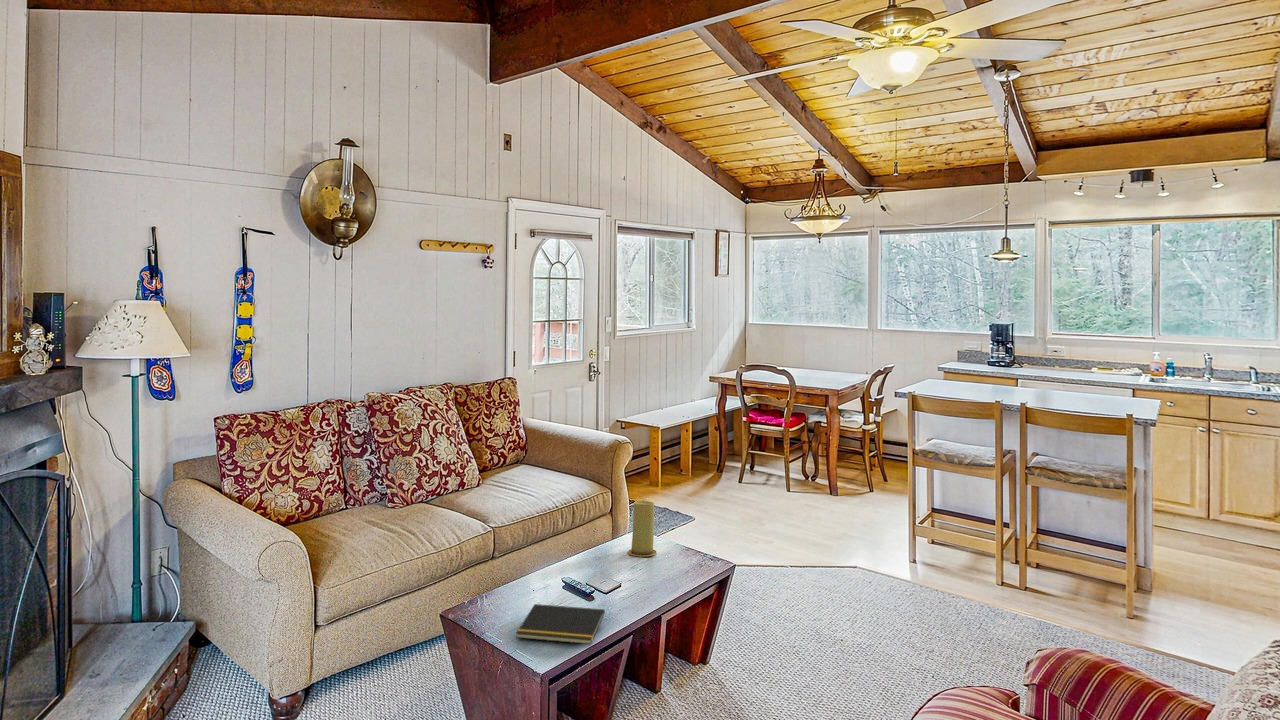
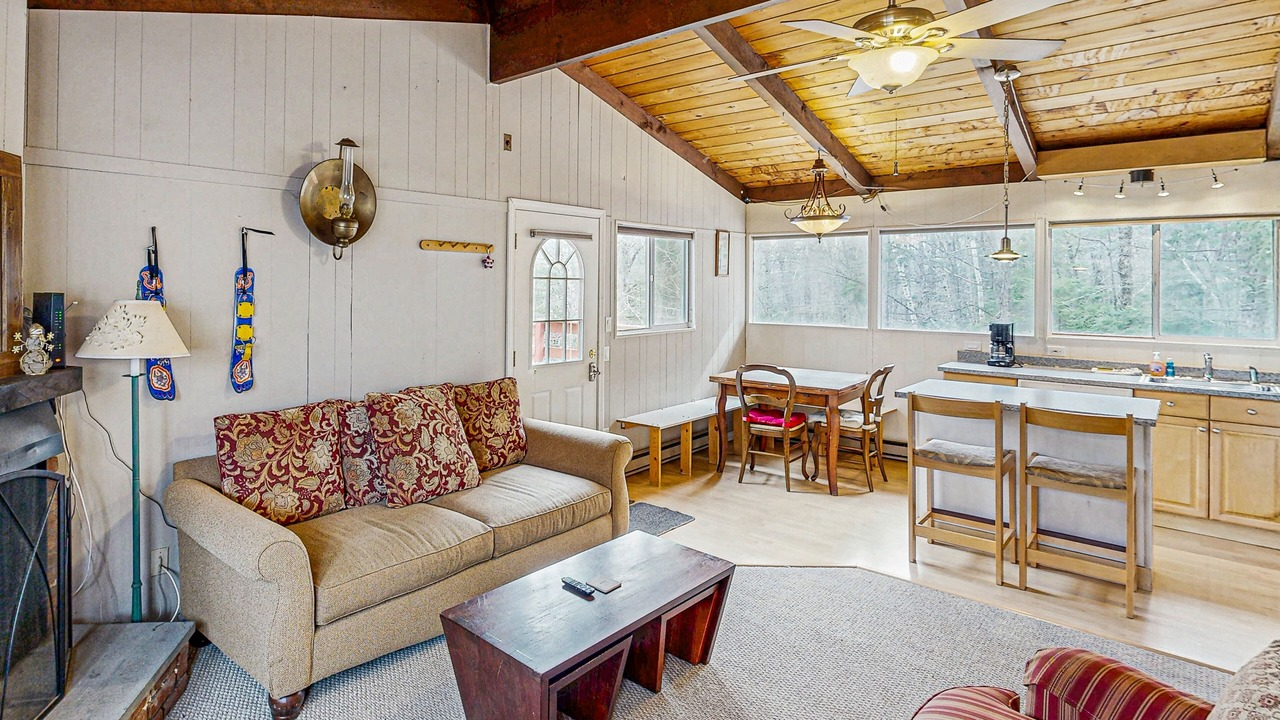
- candle [627,499,658,557]
- notepad [515,603,606,645]
